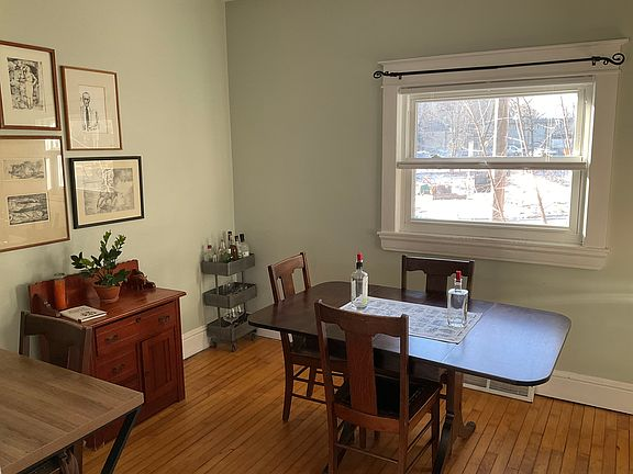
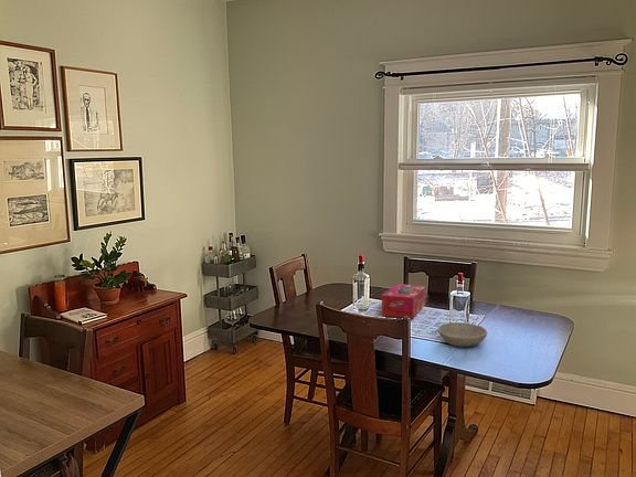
+ bowl [437,321,488,348]
+ tissue box [381,283,427,319]
